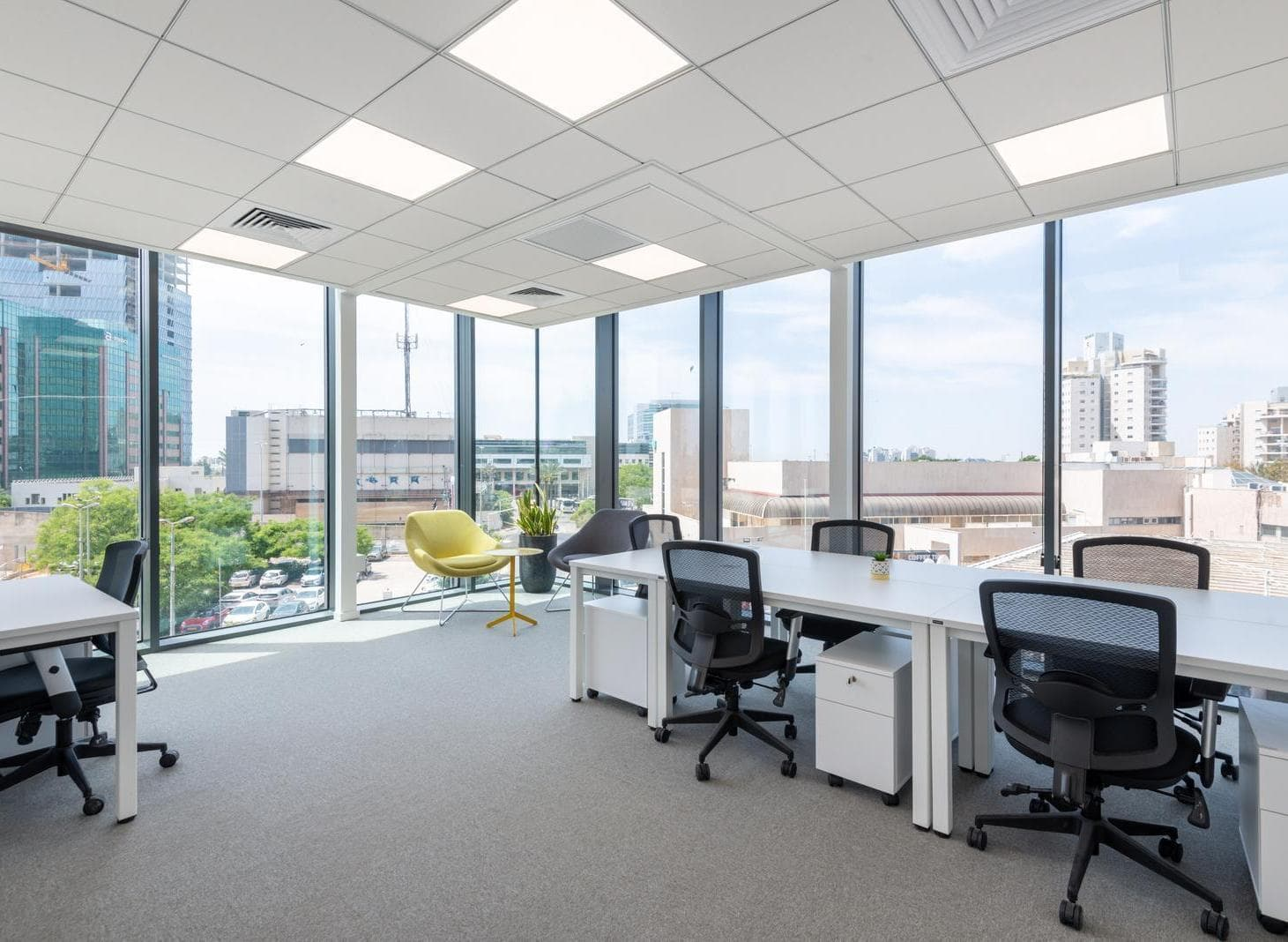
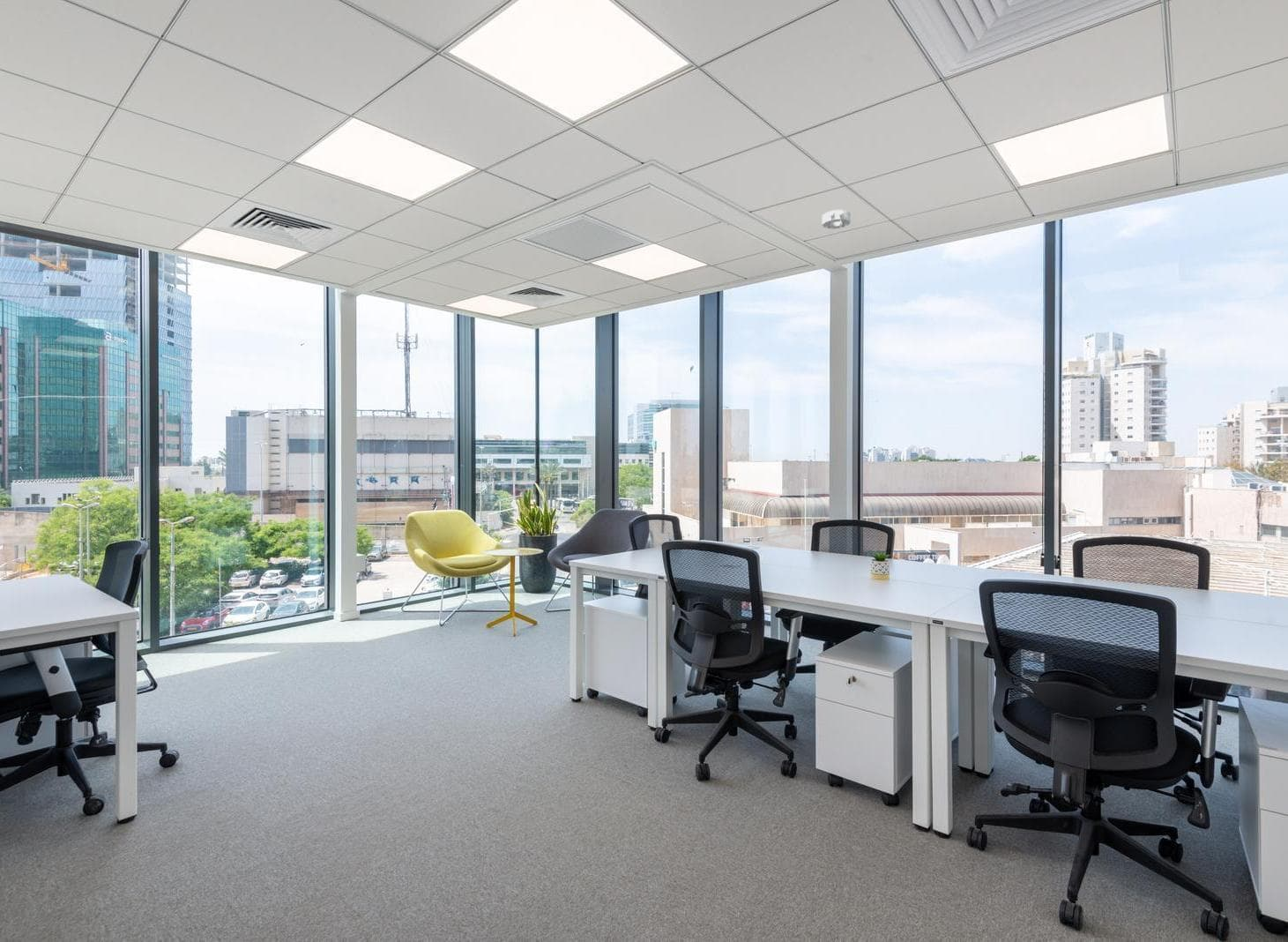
+ smoke detector [822,209,852,229]
